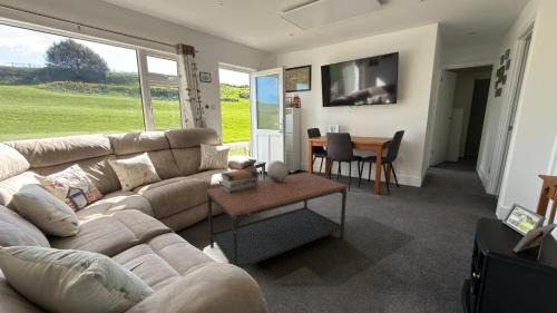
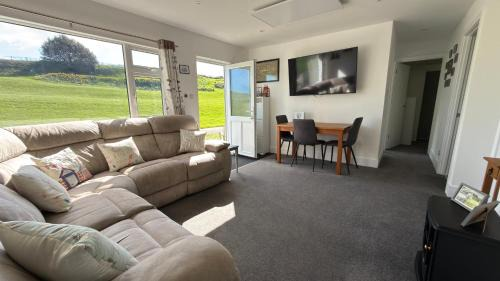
- coffee table [206,172,348,270]
- decorative sphere [266,159,290,182]
- book stack [219,168,258,194]
